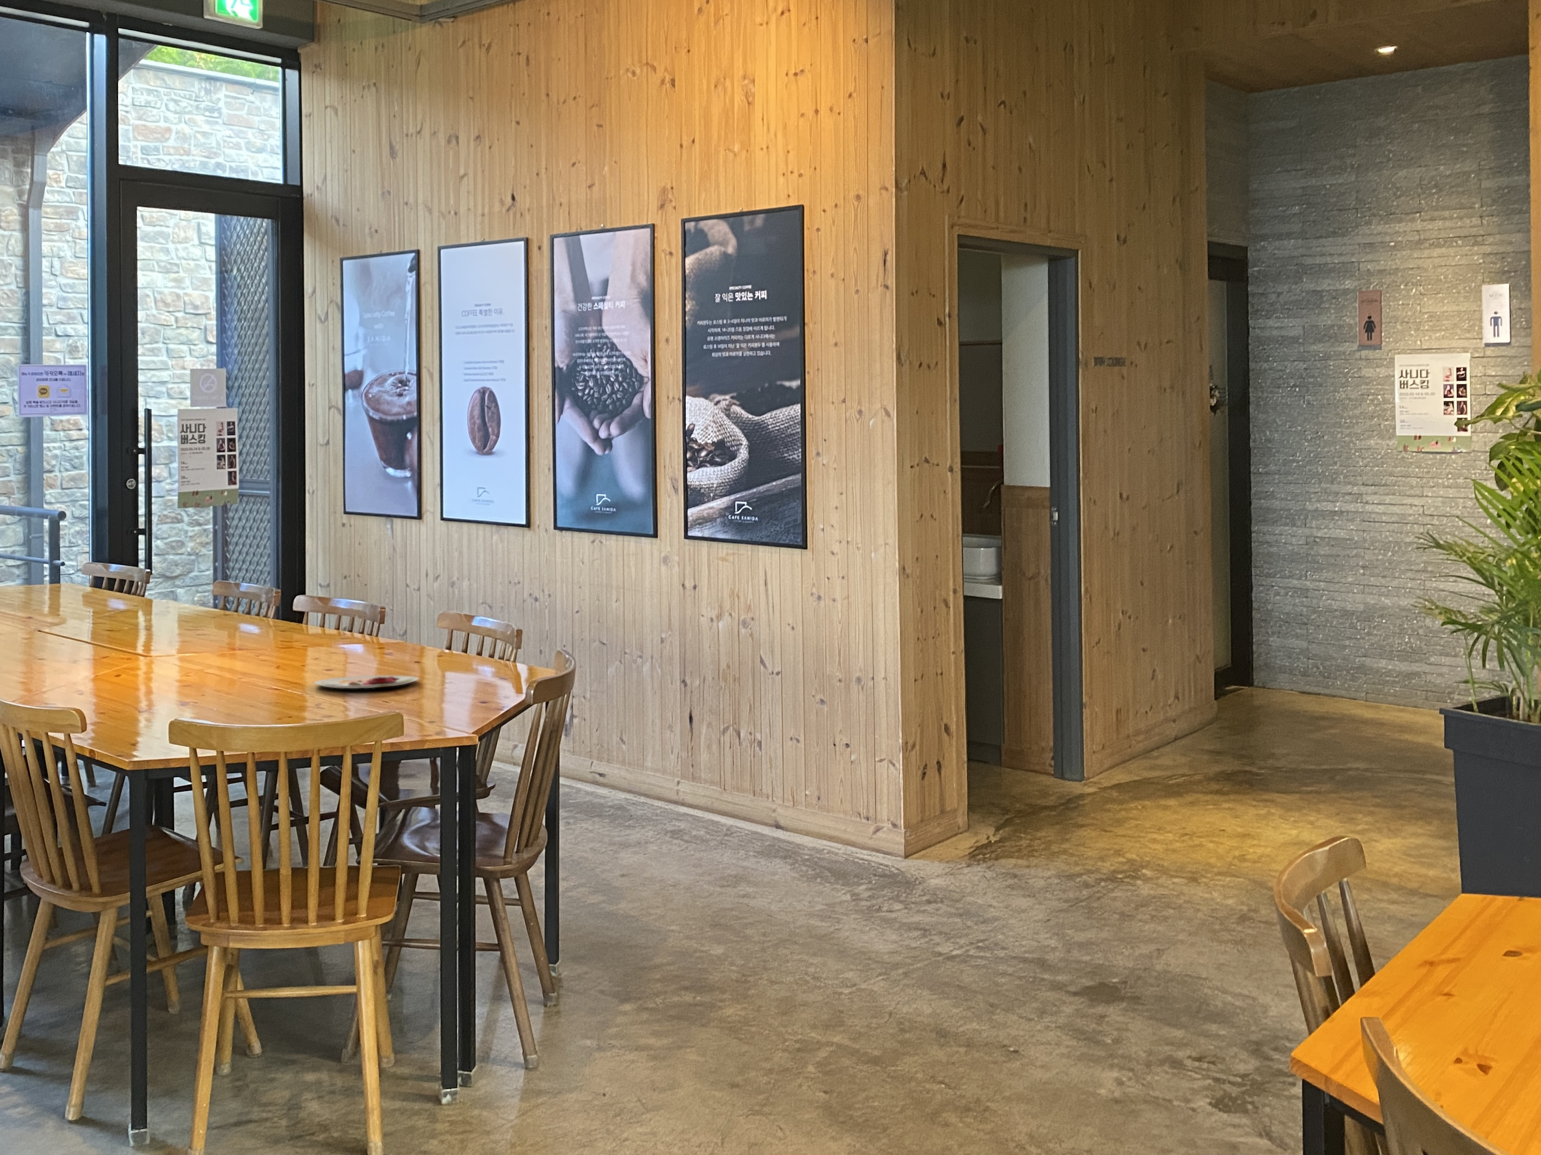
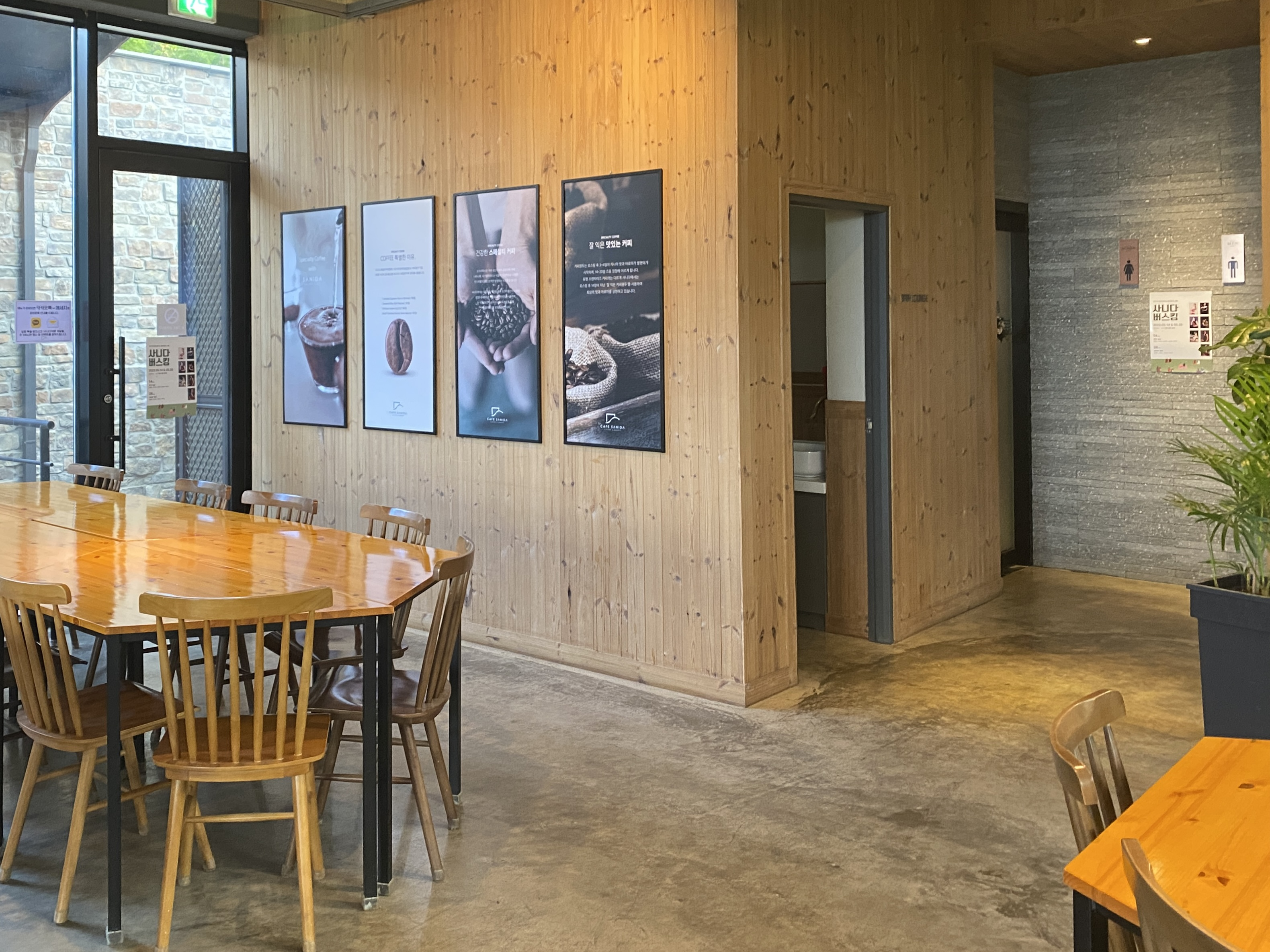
- plate [313,675,420,689]
